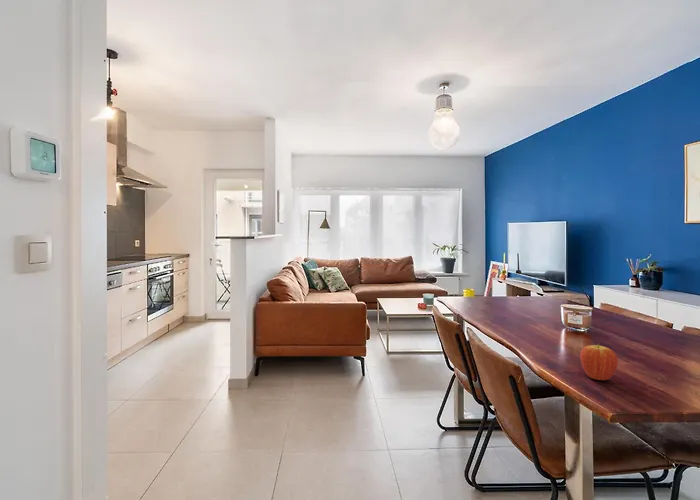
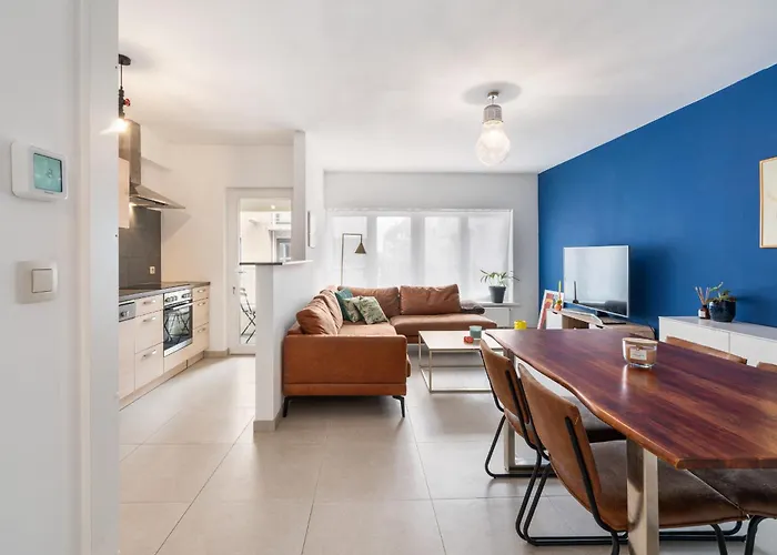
- fruit [579,342,619,381]
